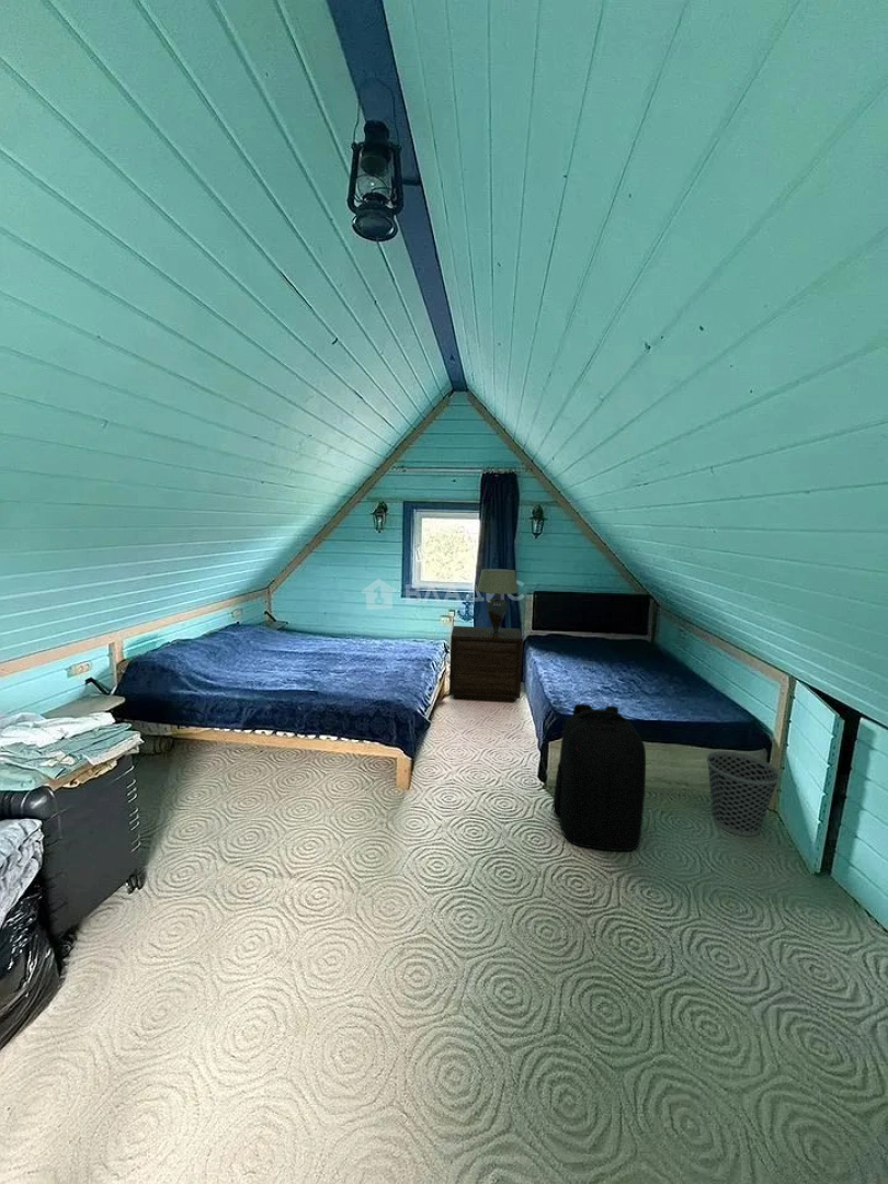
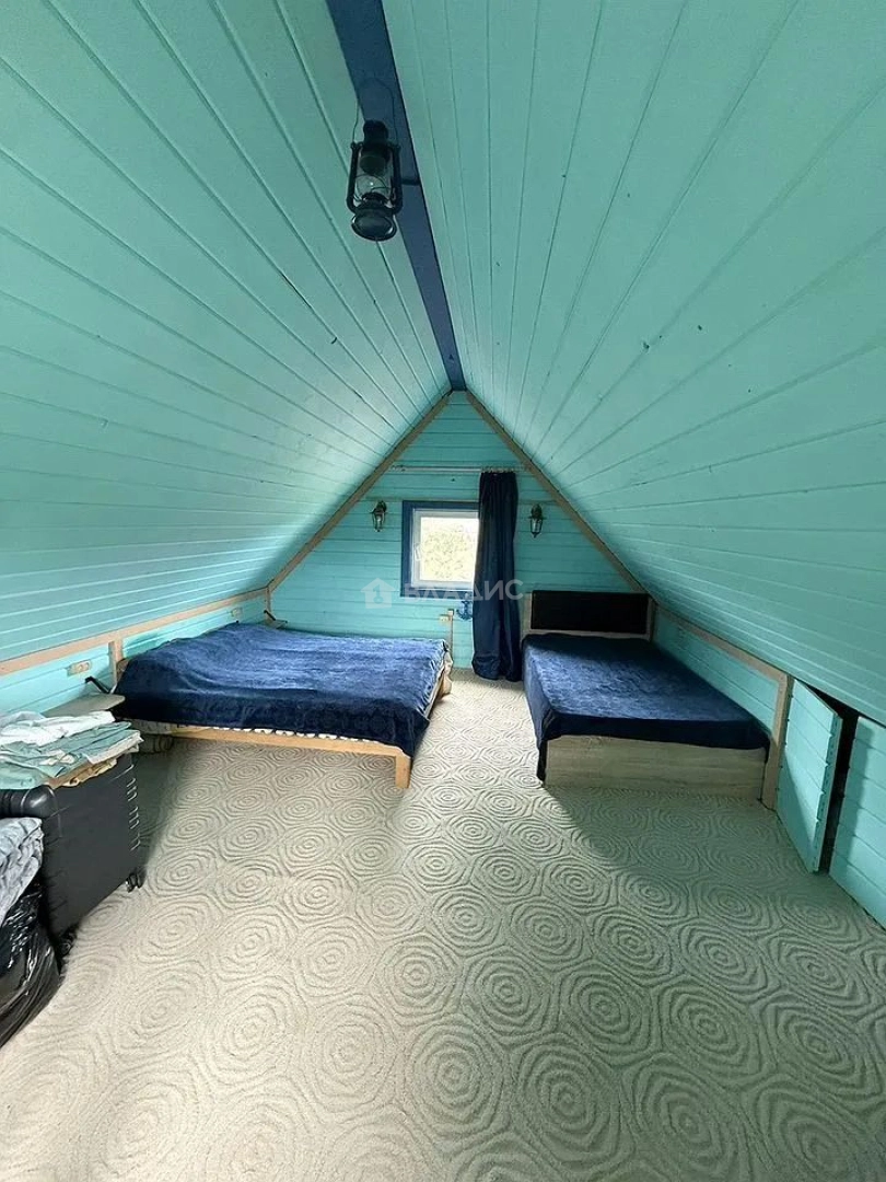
- nightstand [448,625,524,703]
- backpack [551,703,647,852]
- lampshade [476,568,520,634]
- wastebasket [705,750,782,838]
